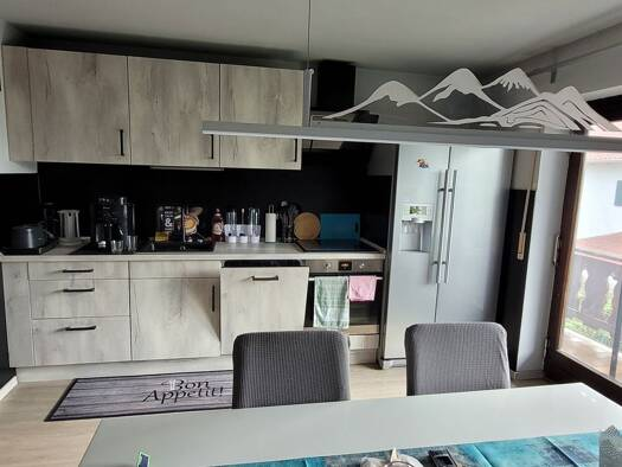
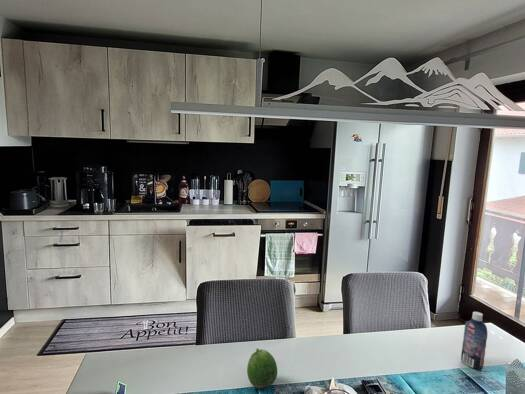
+ fruit [246,348,278,389]
+ bottle [460,311,488,371]
